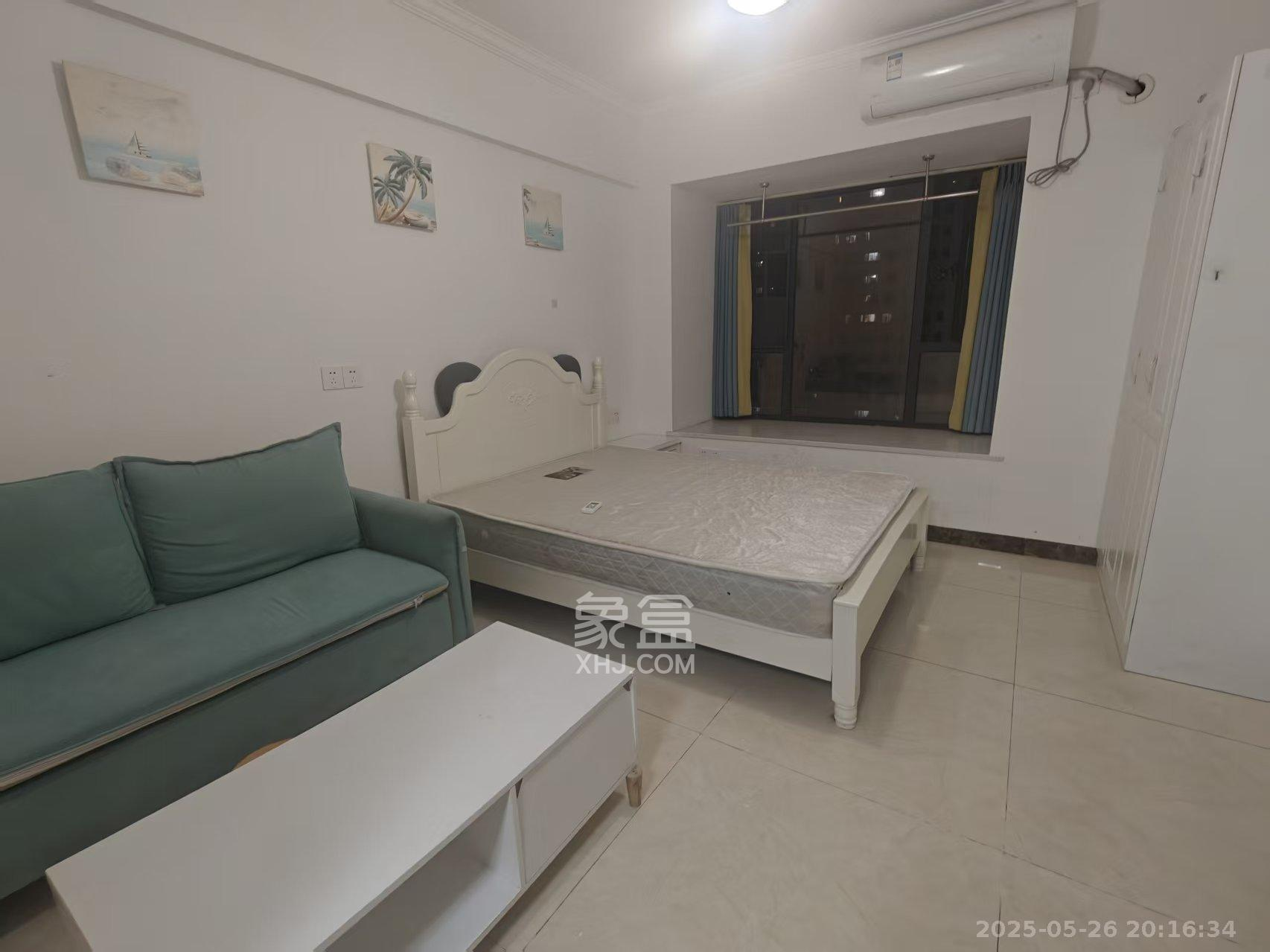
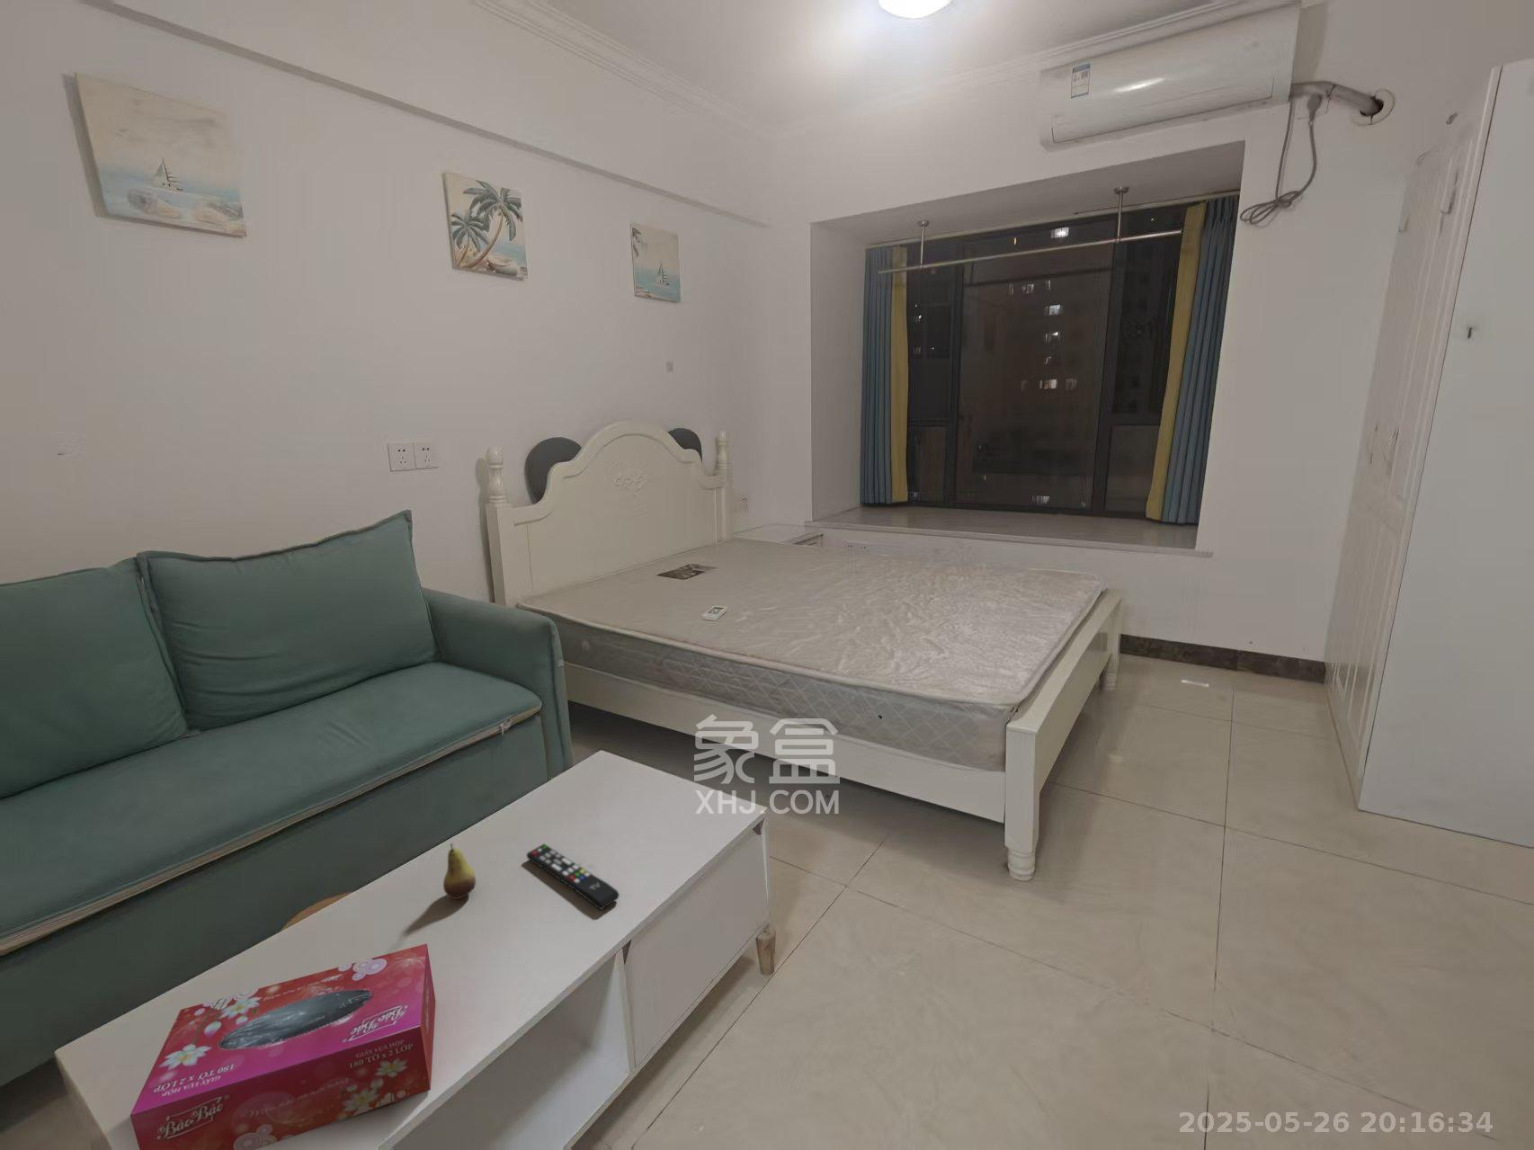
+ fruit [442,842,477,900]
+ remote control [525,842,621,911]
+ tissue box [128,942,436,1150]
